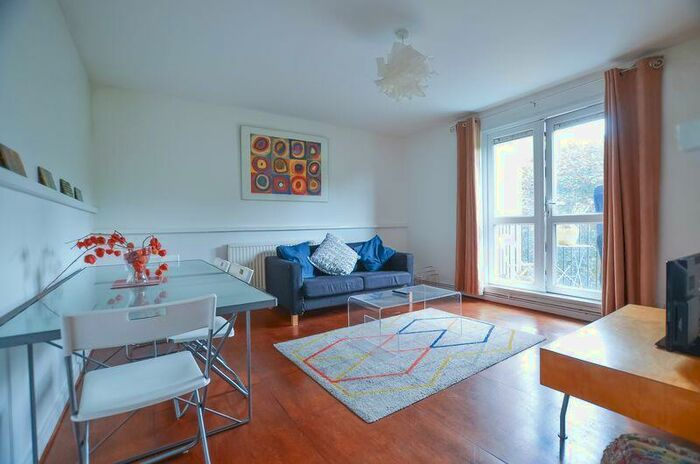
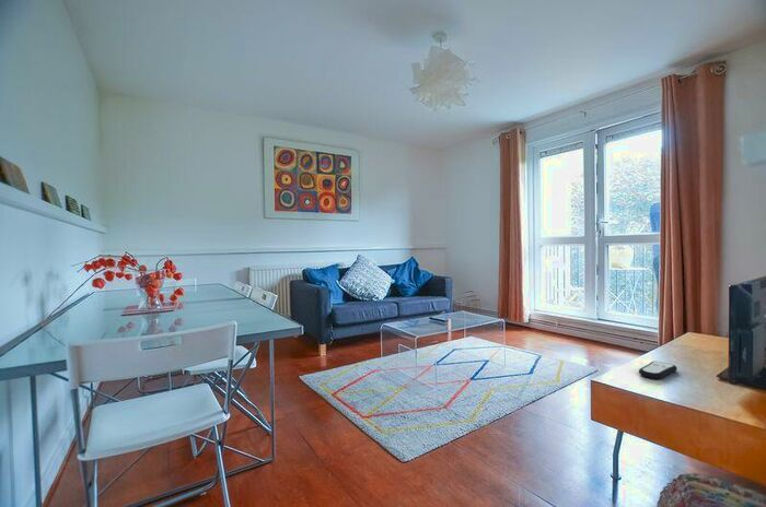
+ remote control [638,359,678,380]
